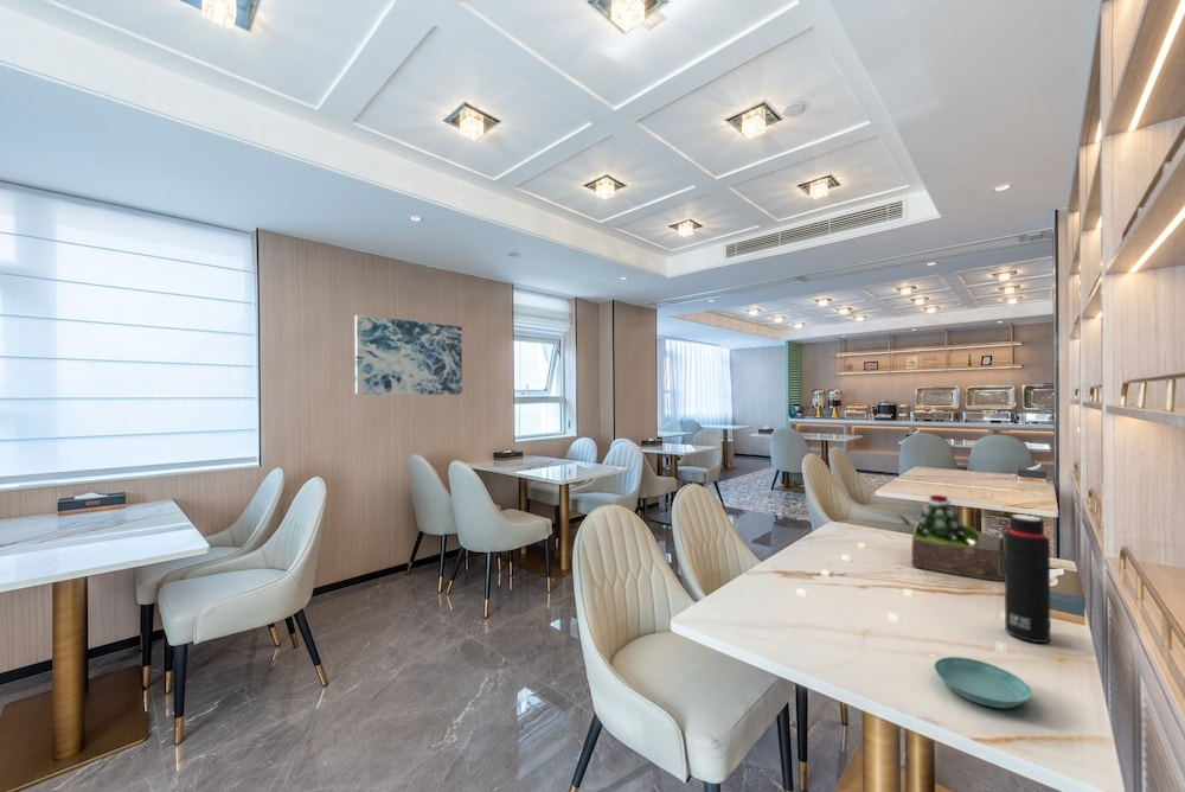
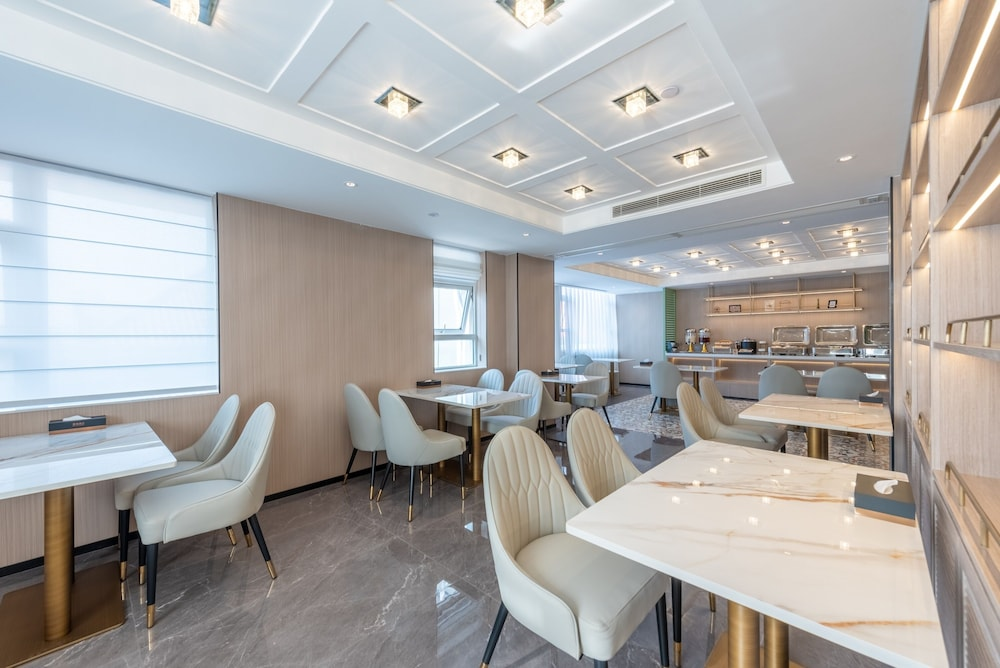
- wall art [354,314,463,396]
- water bottle [998,513,1051,644]
- saucer [933,656,1033,709]
- succulent plant [911,494,1005,582]
